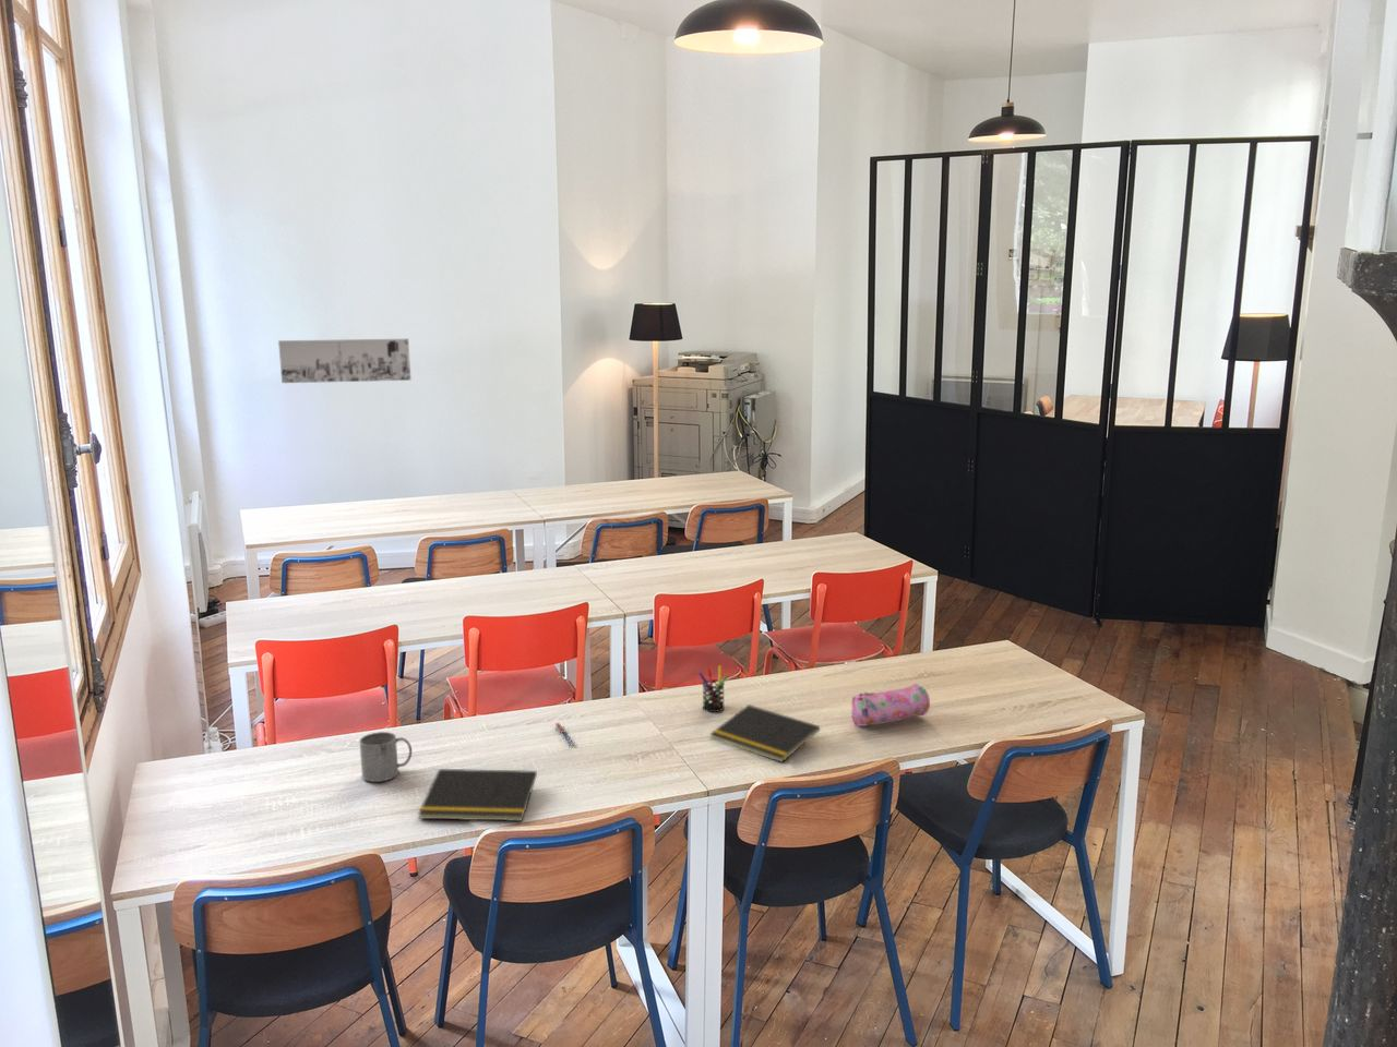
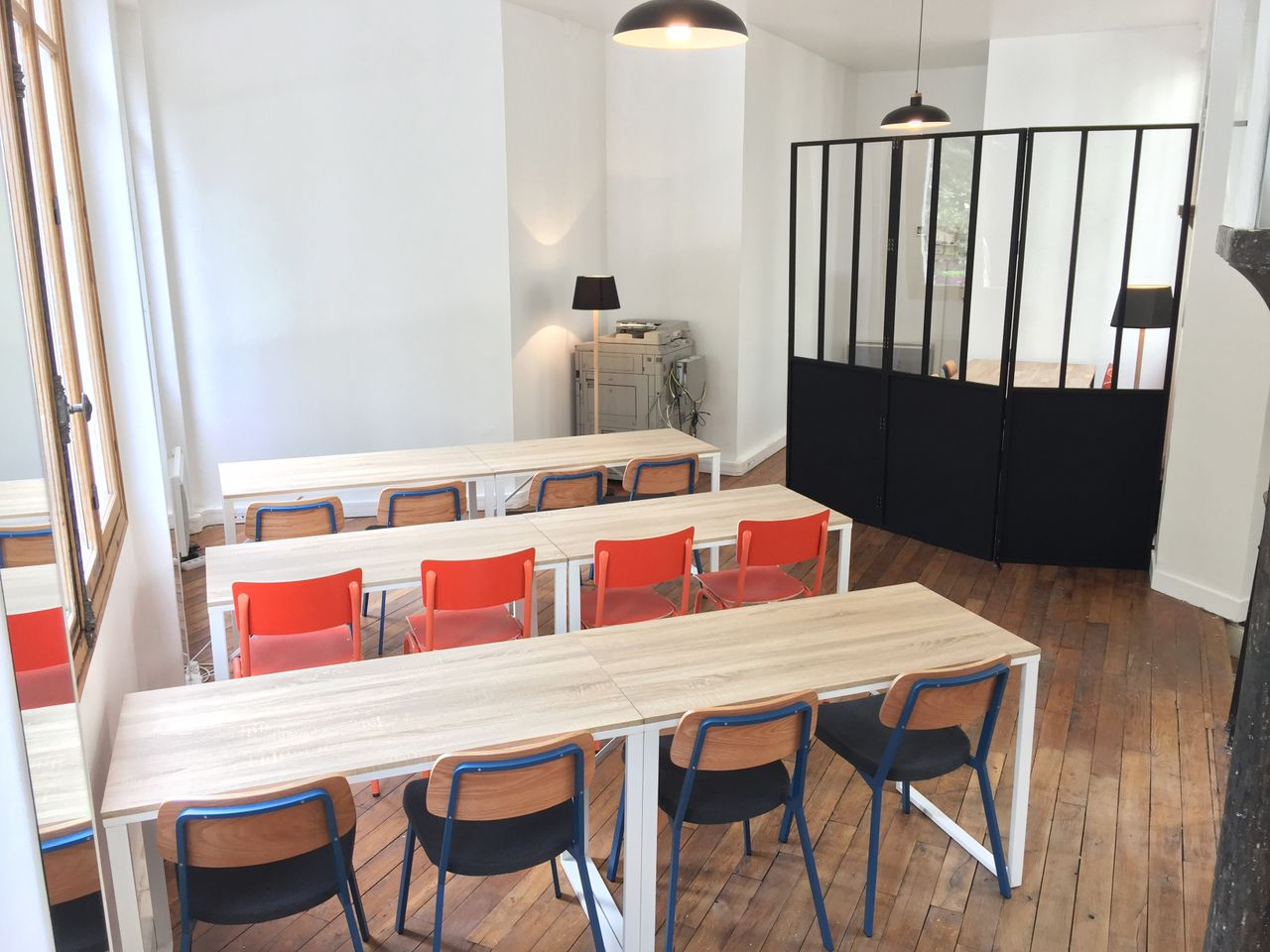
- notepad [417,768,538,823]
- wall art [277,338,413,384]
- pen [556,721,575,747]
- pencil case [850,683,931,727]
- mug [358,730,413,783]
- notepad [708,704,821,763]
- pen holder [697,664,730,714]
